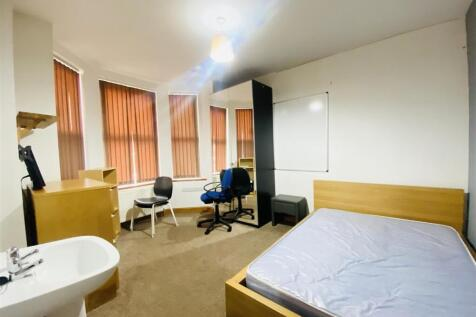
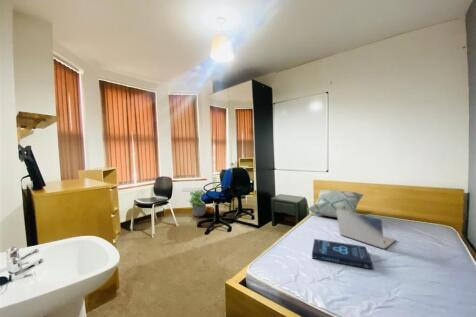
+ laptop [337,209,397,250]
+ decorative pillow [307,189,365,219]
+ book [311,238,373,270]
+ potted plant [188,189,207,217]
